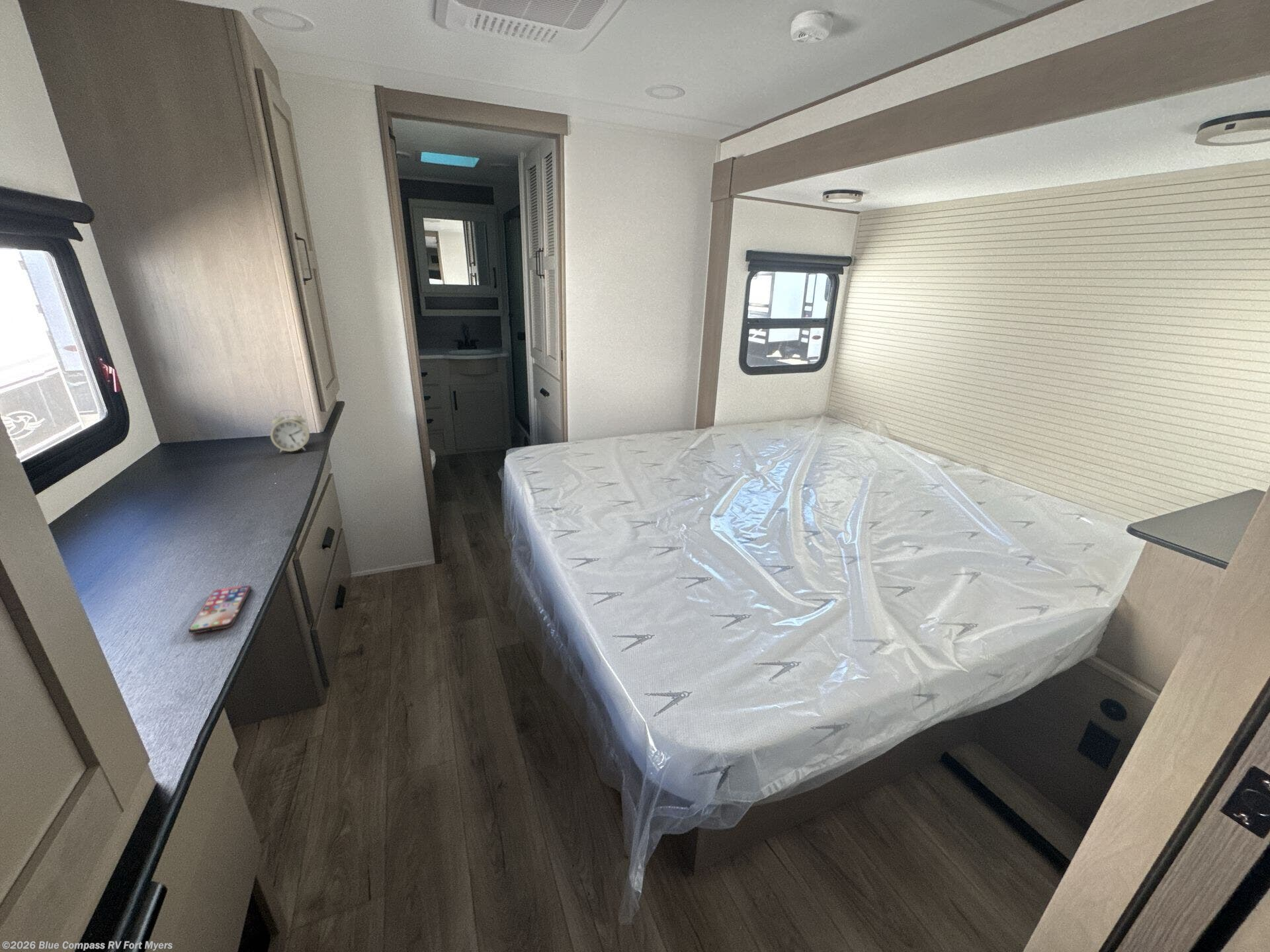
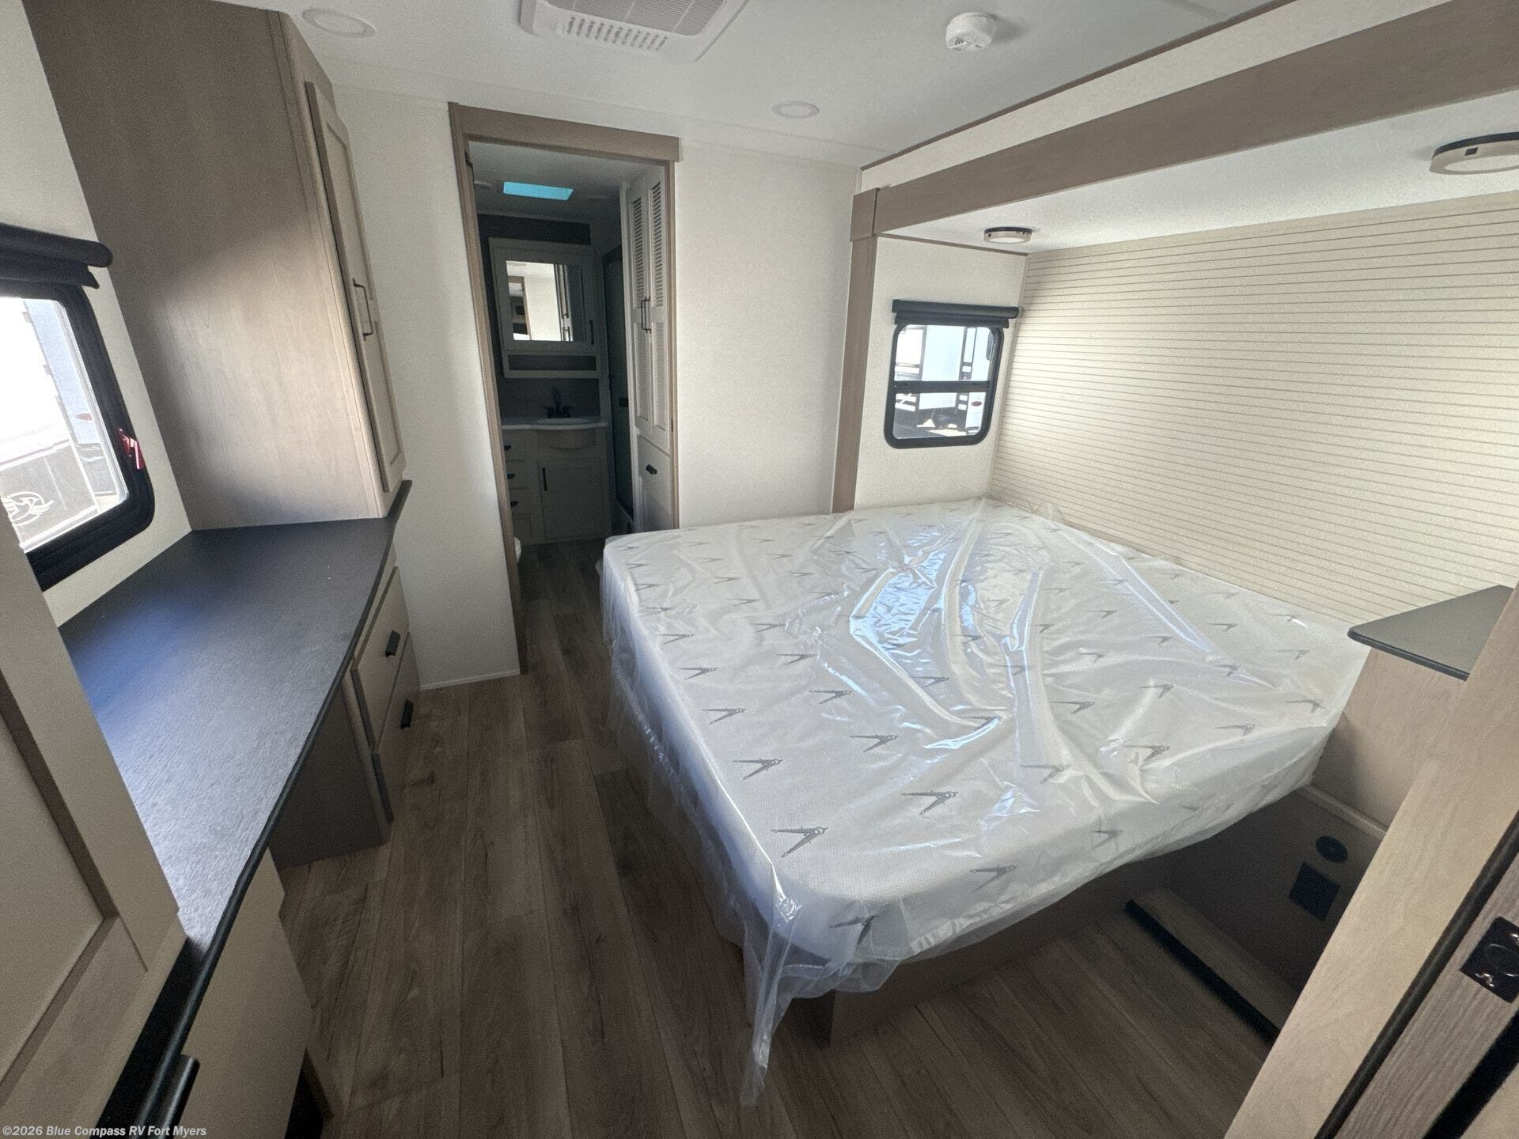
- smartphone [188,584,252,634]
- alarm clock [270,409,310,454]
